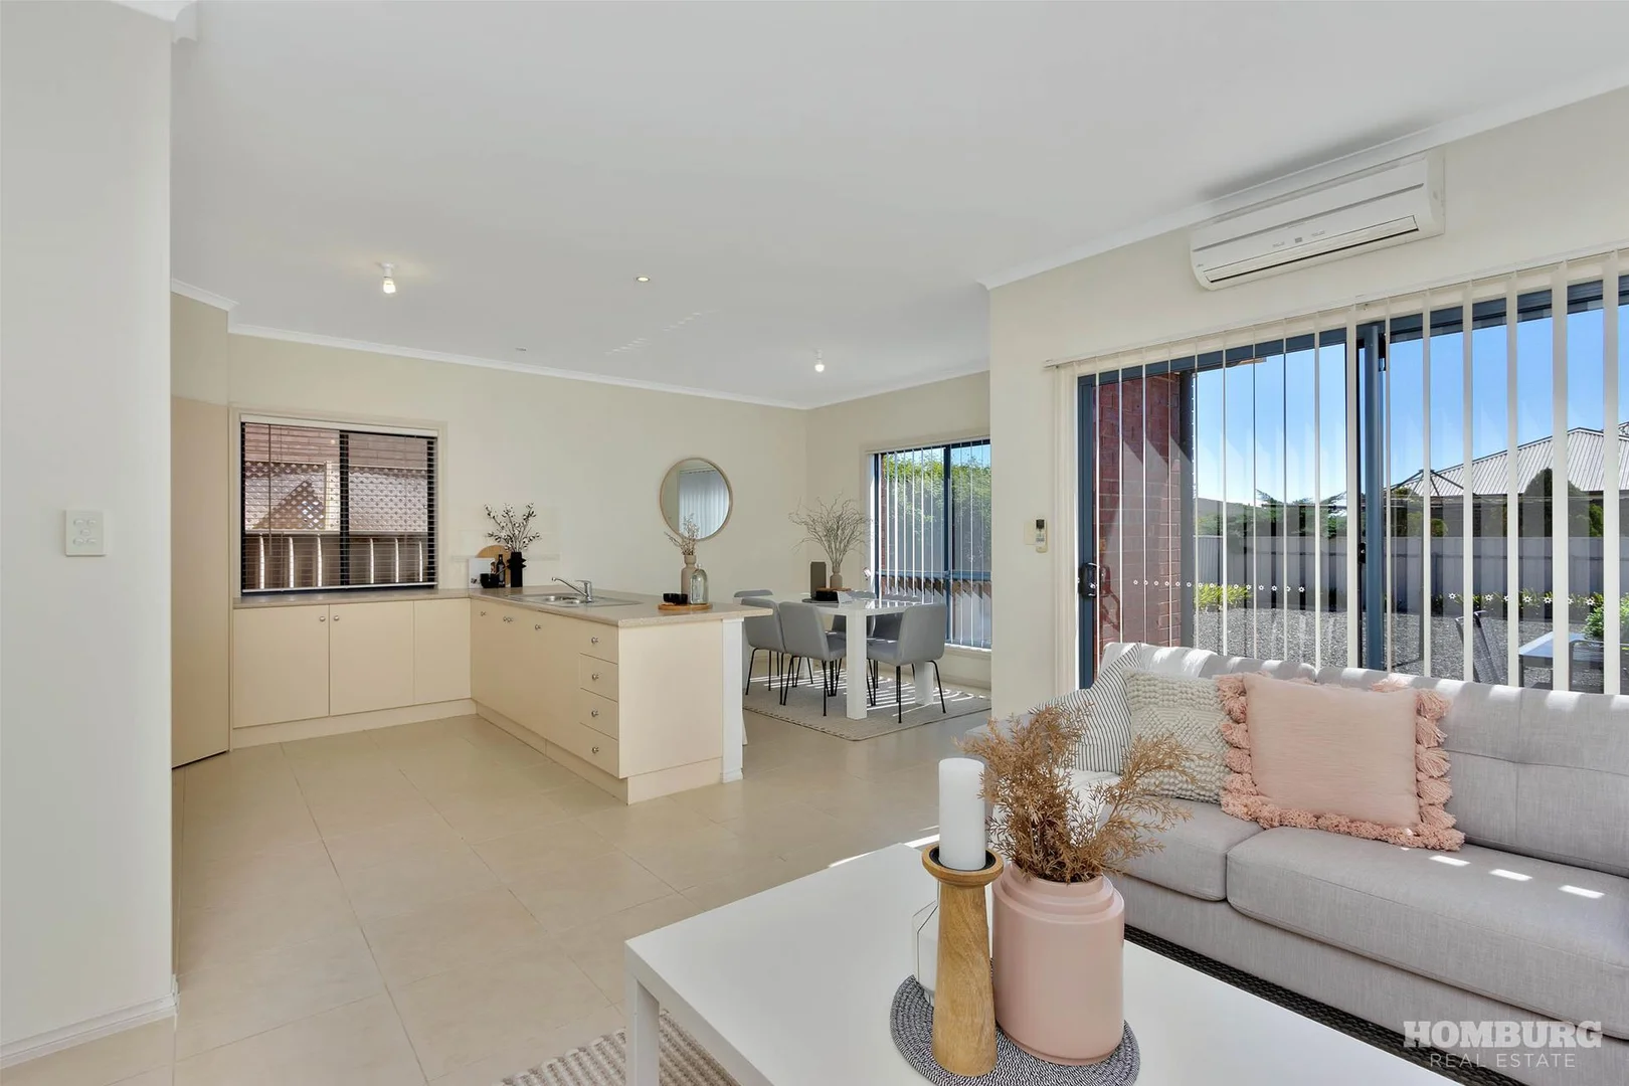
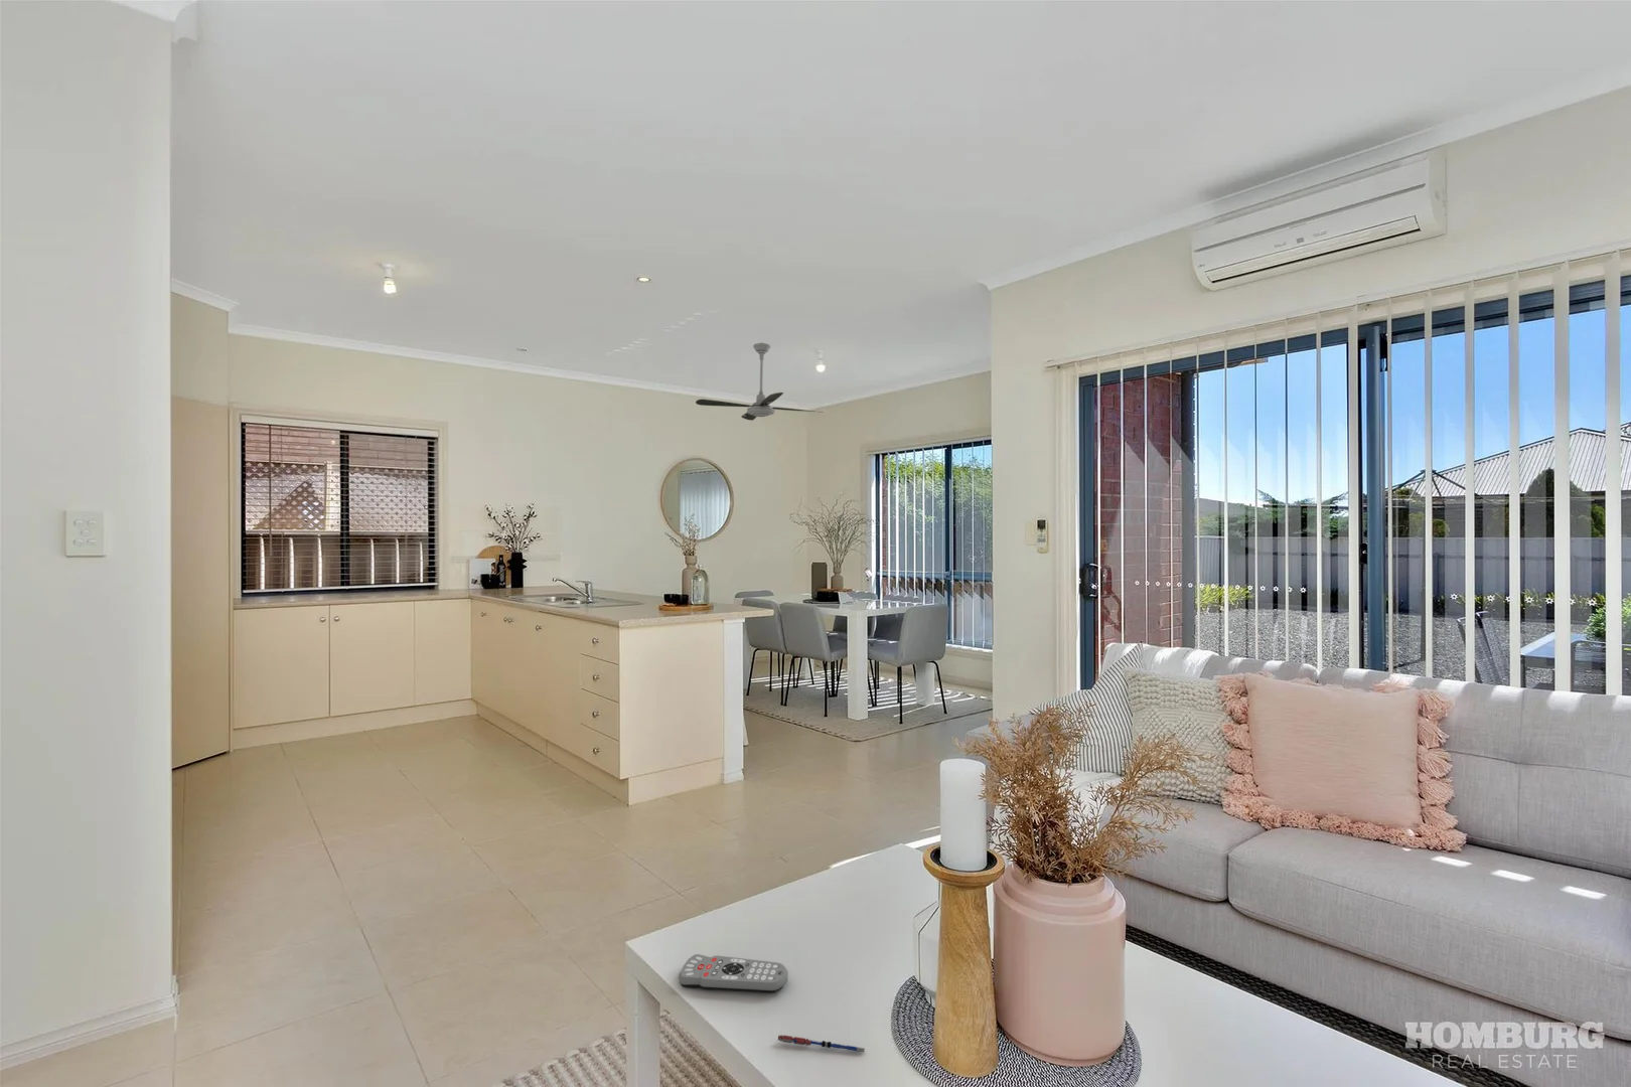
+ ceiling fan [694,342,824,422]
+ remote control [678,954,789,994]
+ pen [777,1034,865,1054]
